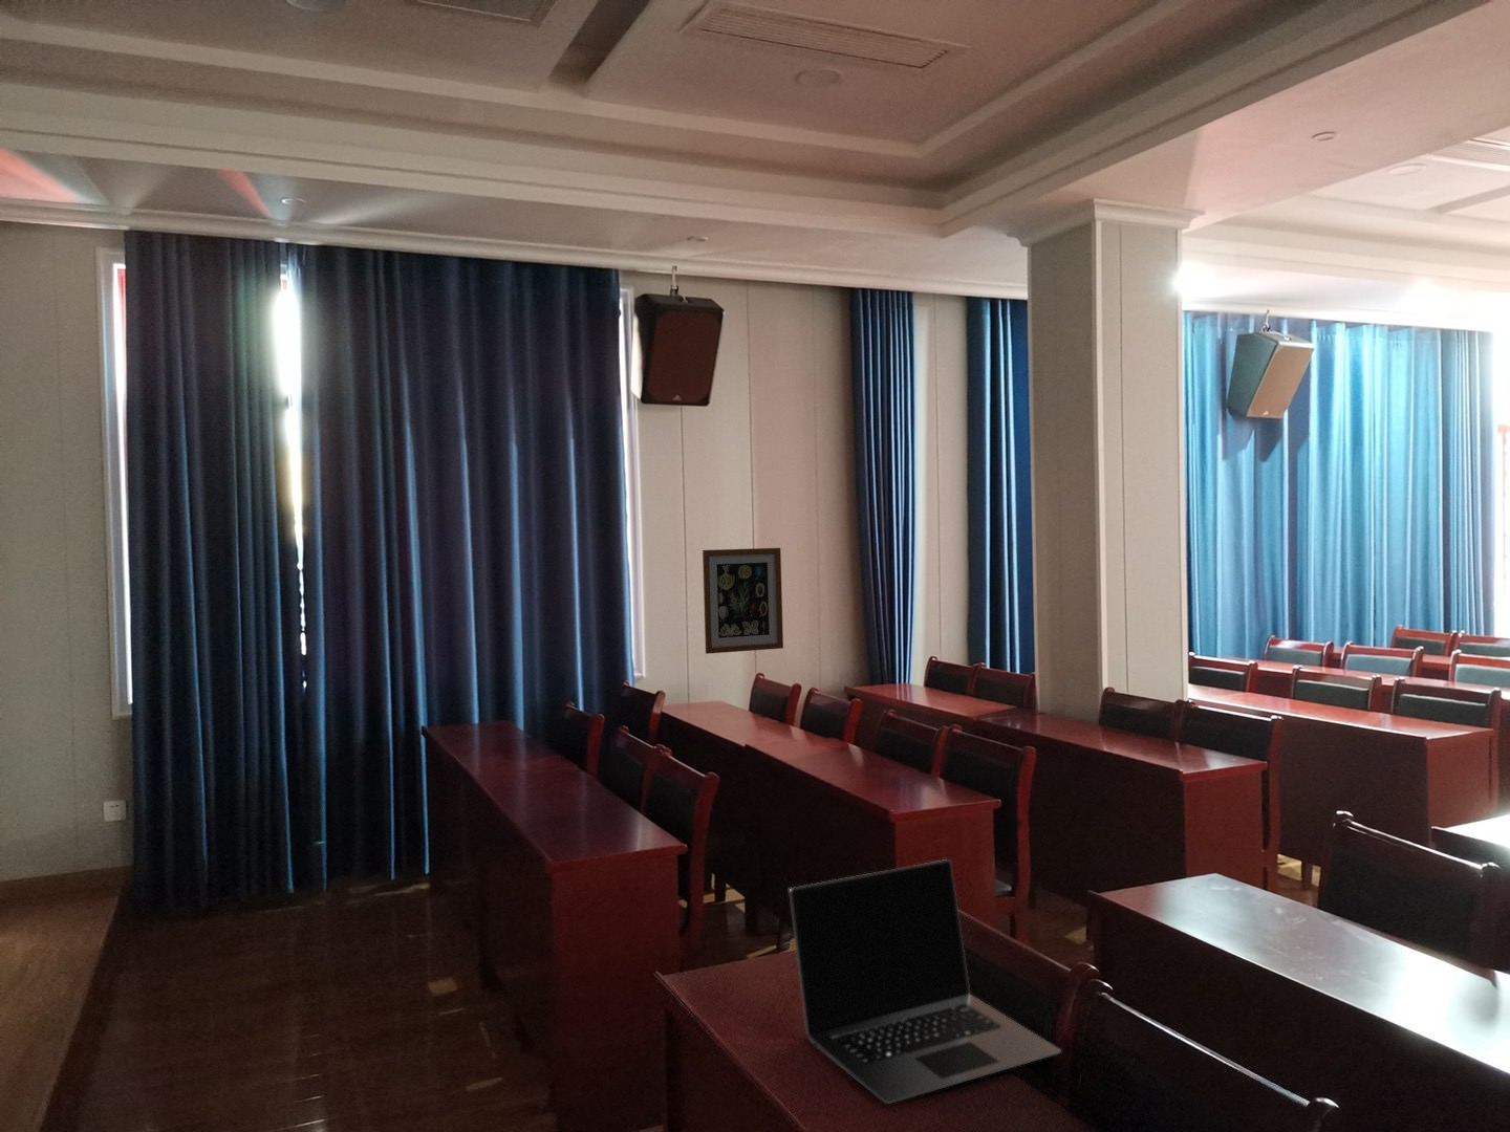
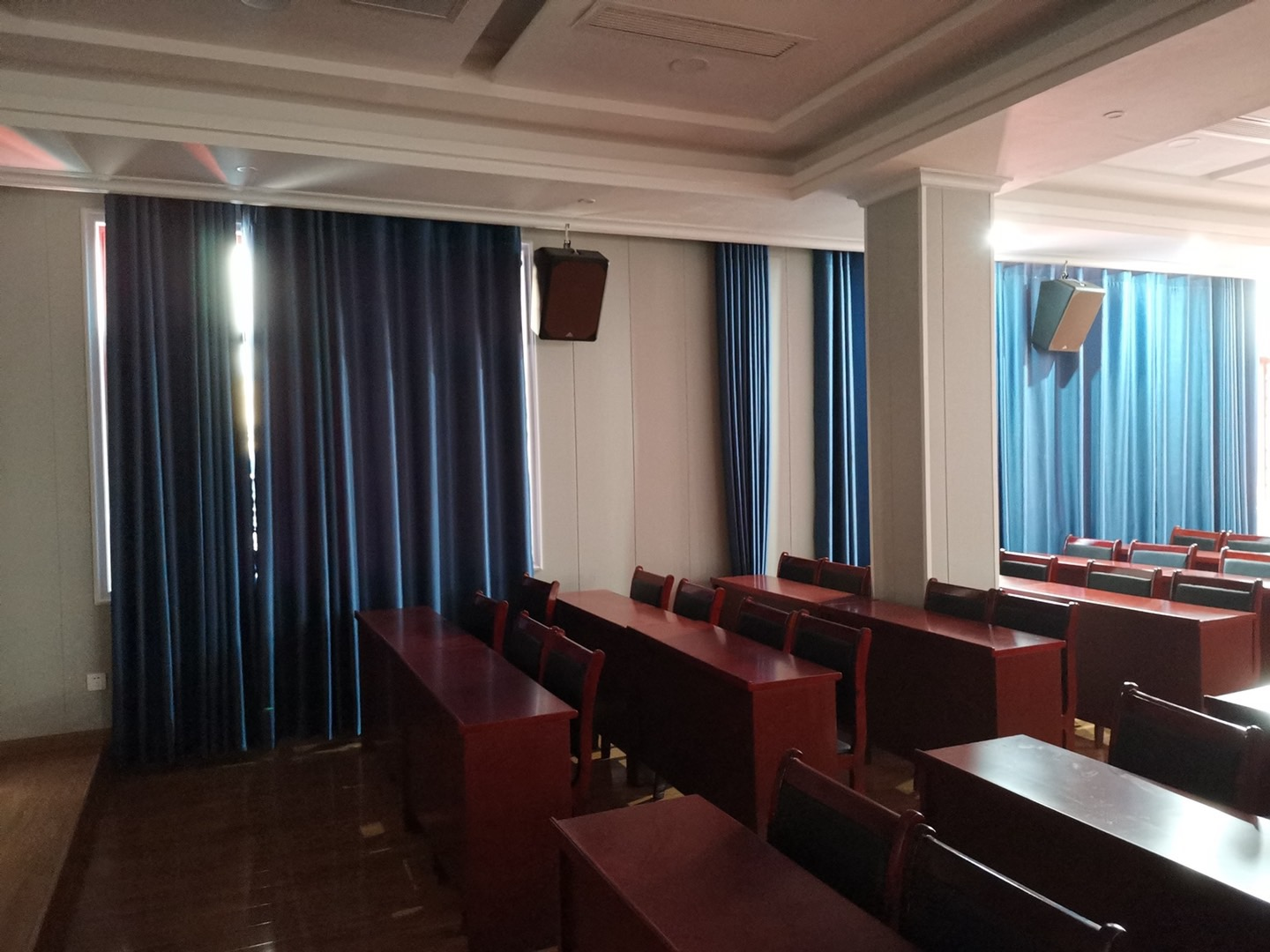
- laptop [787,859,1062,1105]
- wall art [701,547,785,655]
